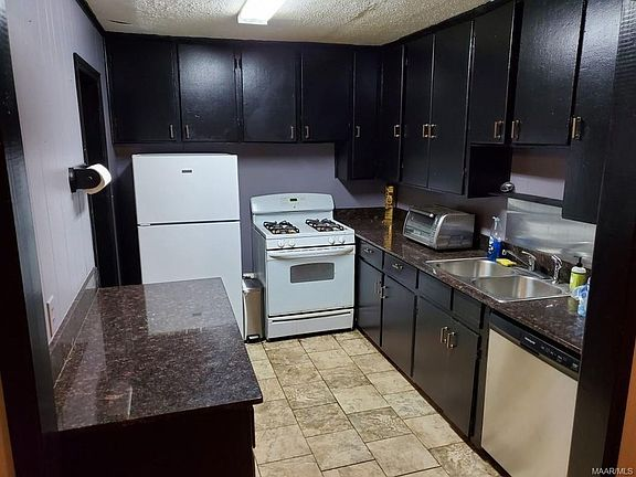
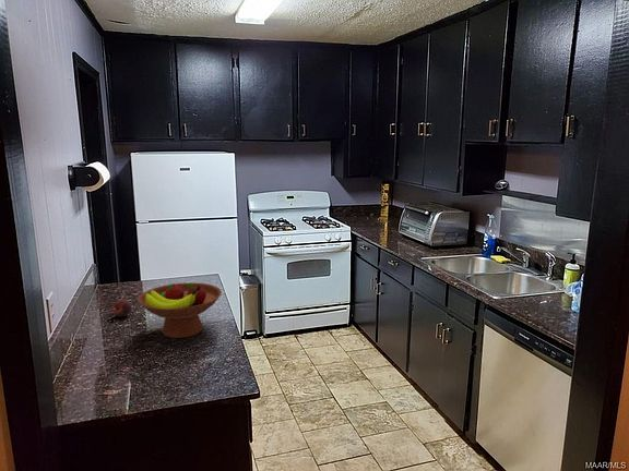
+ apple [111,299,133,317]
+ fruit bowl [137,281,223,339]
